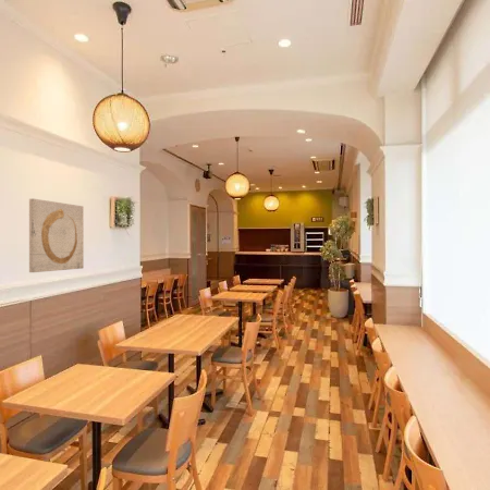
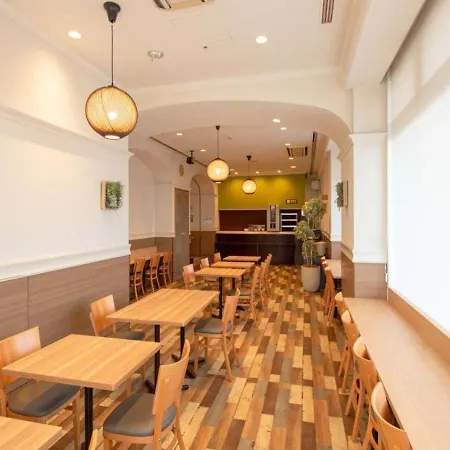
- wall art [28,198,85,273]
